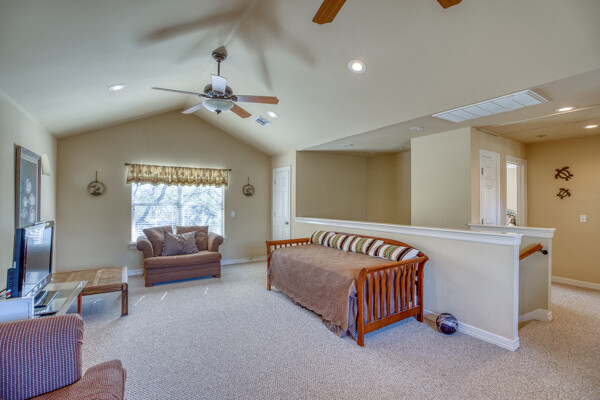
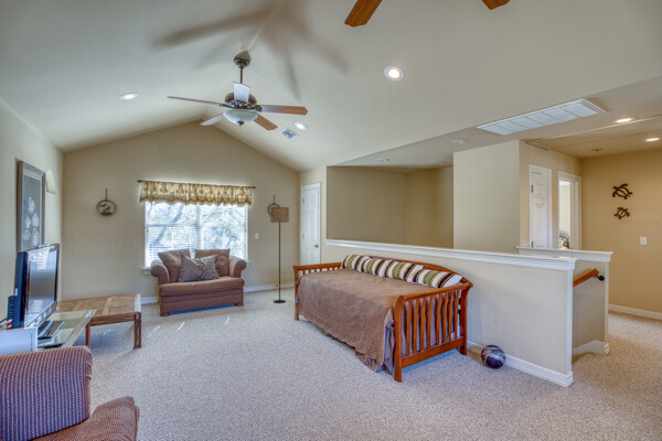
+ floor lamp [269,206,290,304]
